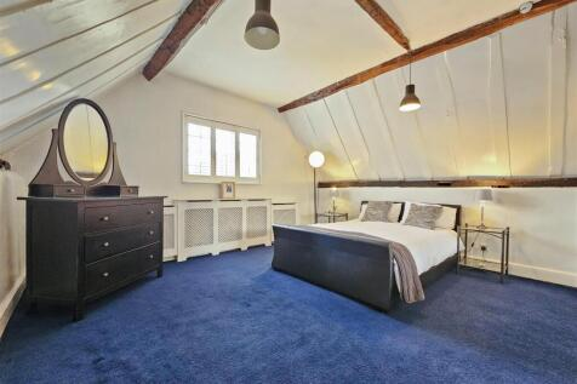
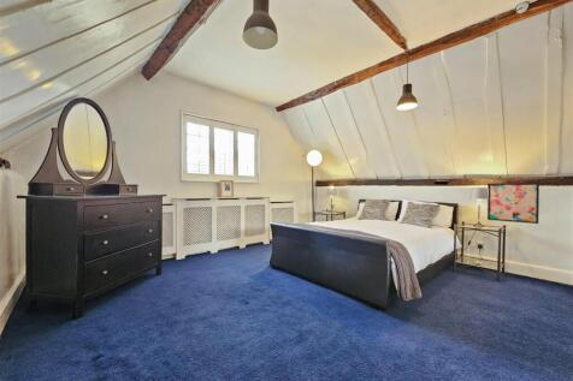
+ wall art [486,181,540,225]
